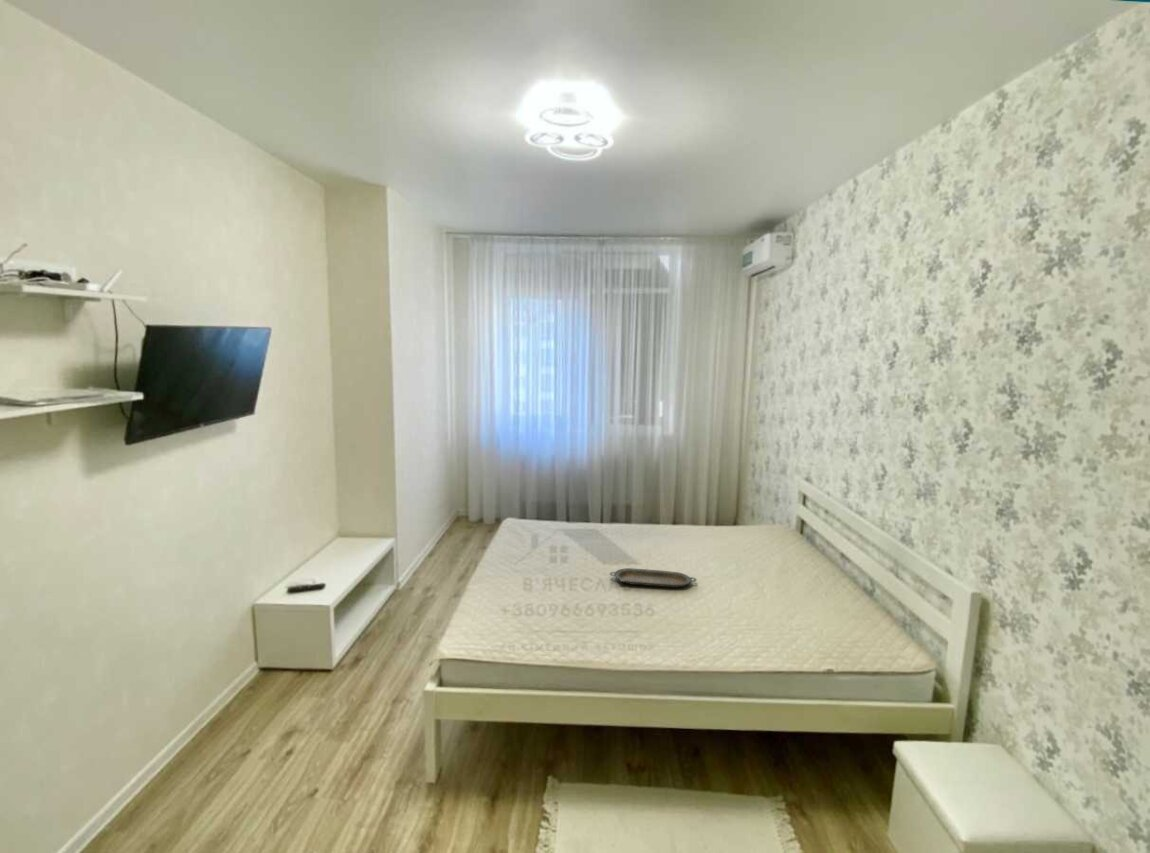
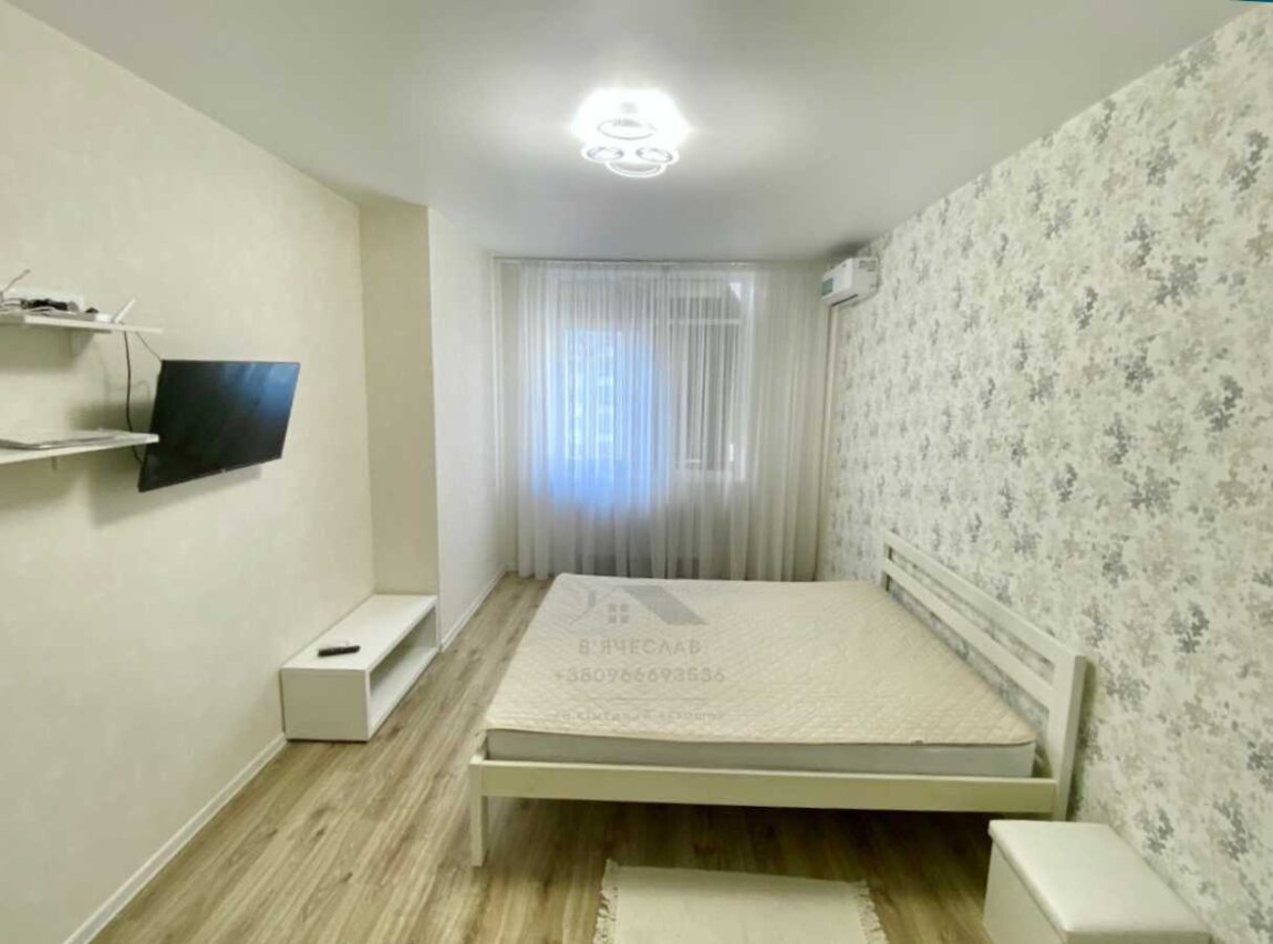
- serving tray [609,567,697,589]
